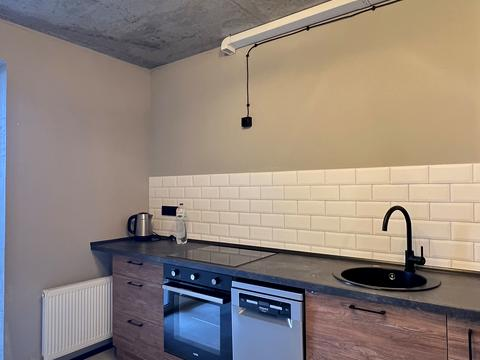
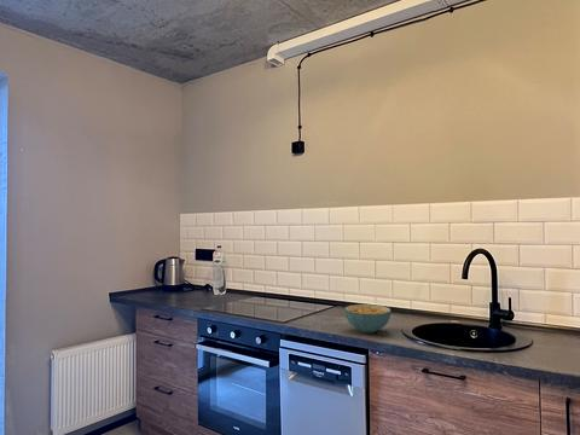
+ cereal bowl [344,303,392,335]
